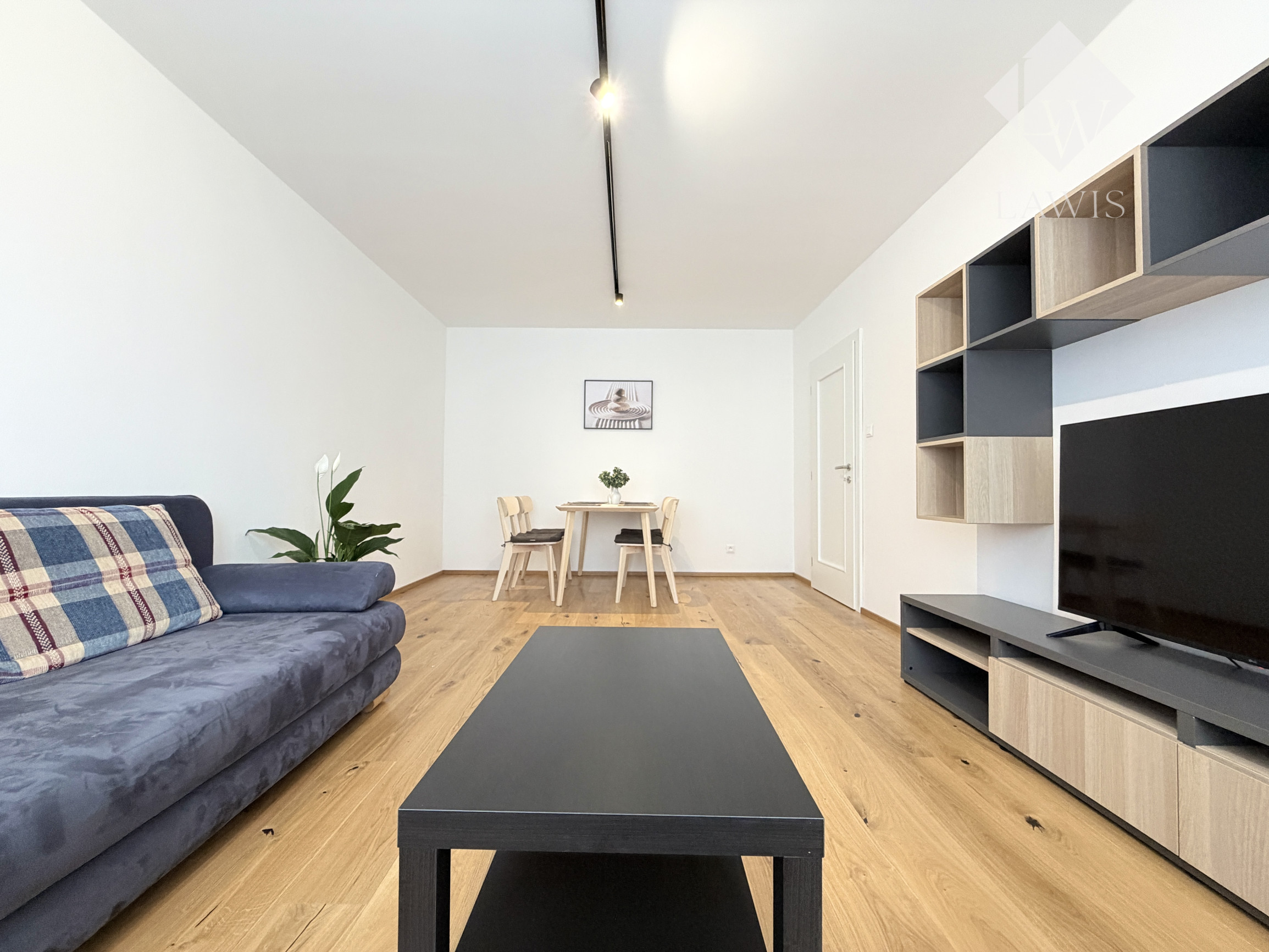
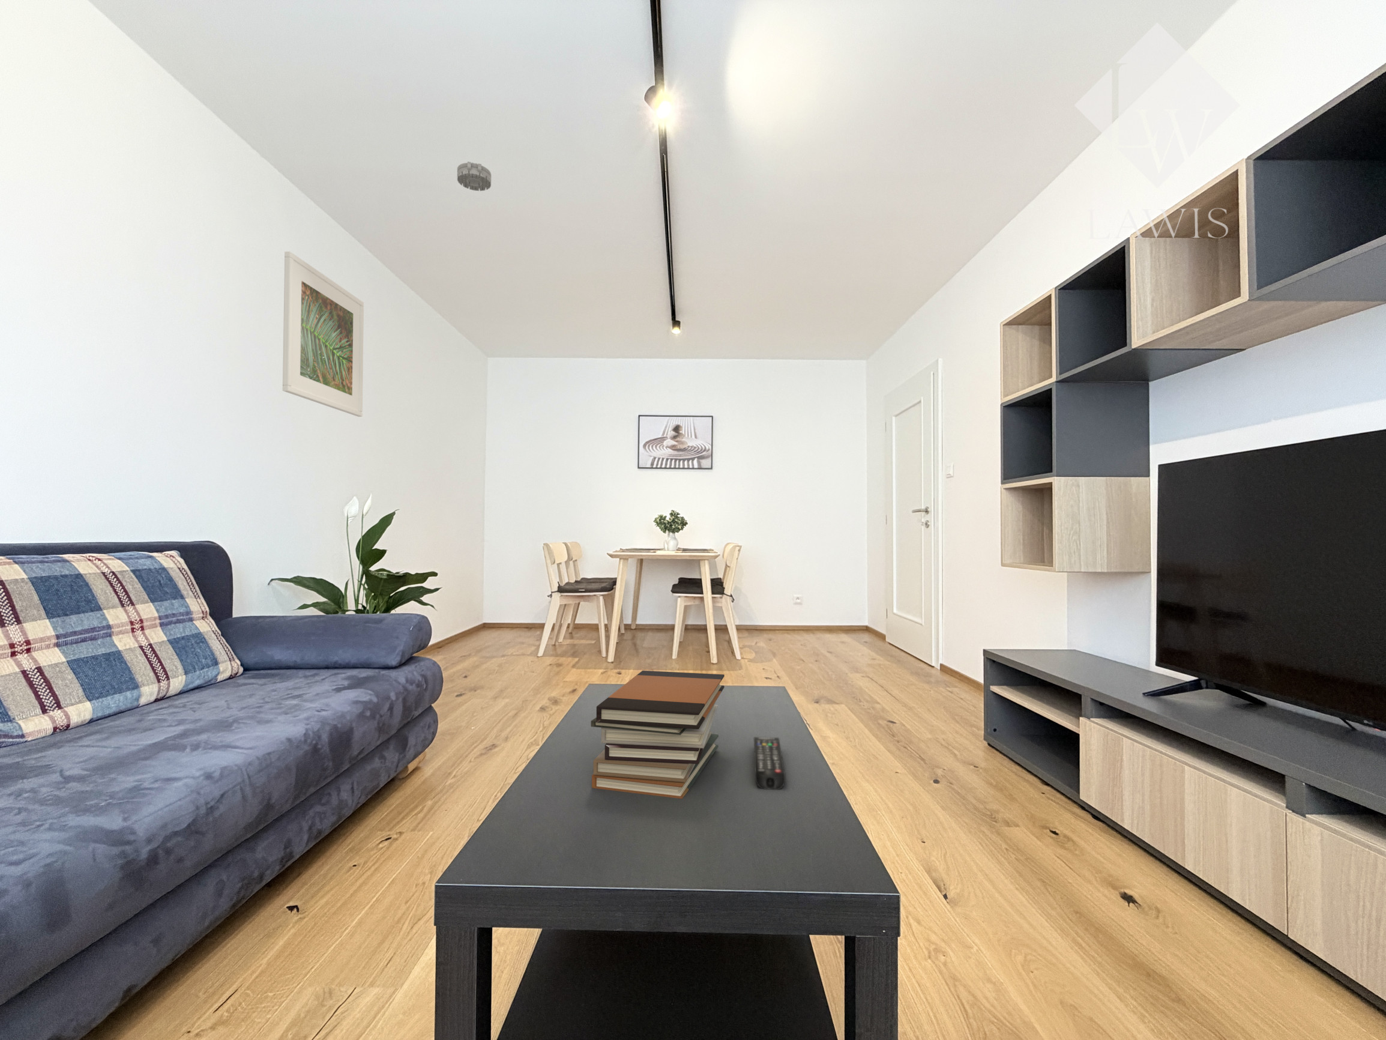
+ remote control [754,736,785,790]
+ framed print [282,251,365,417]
+ book stack [590,670,725,800]
+ smoke detector [457,161,491,191]
